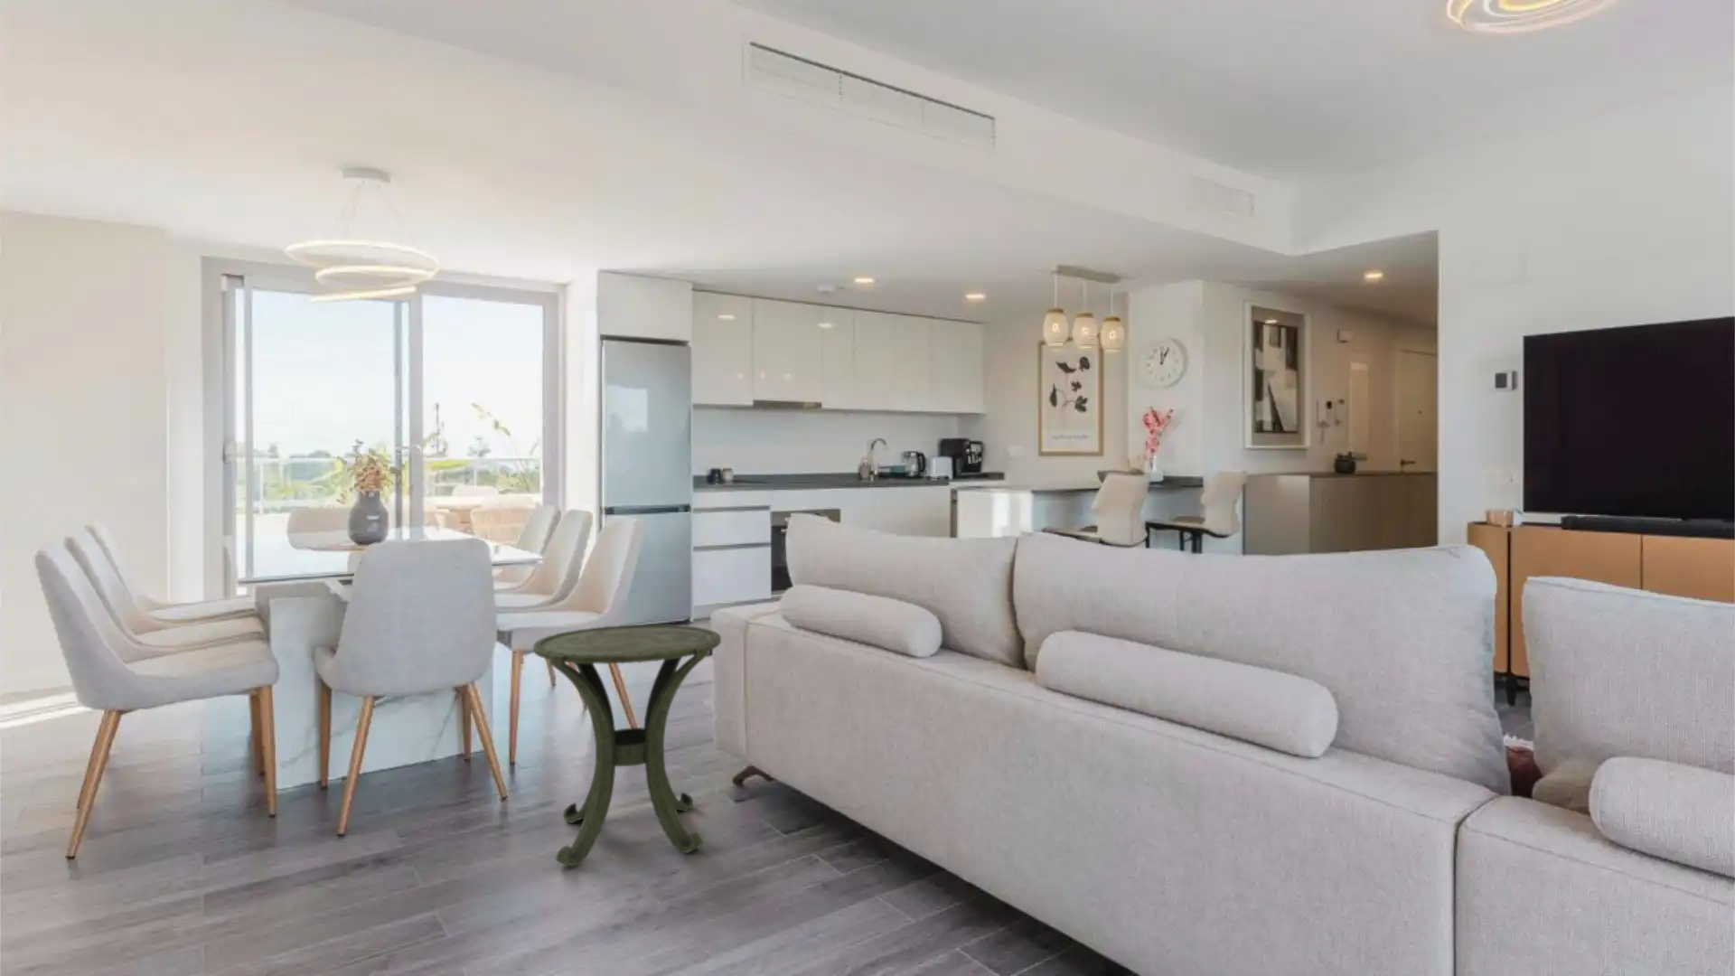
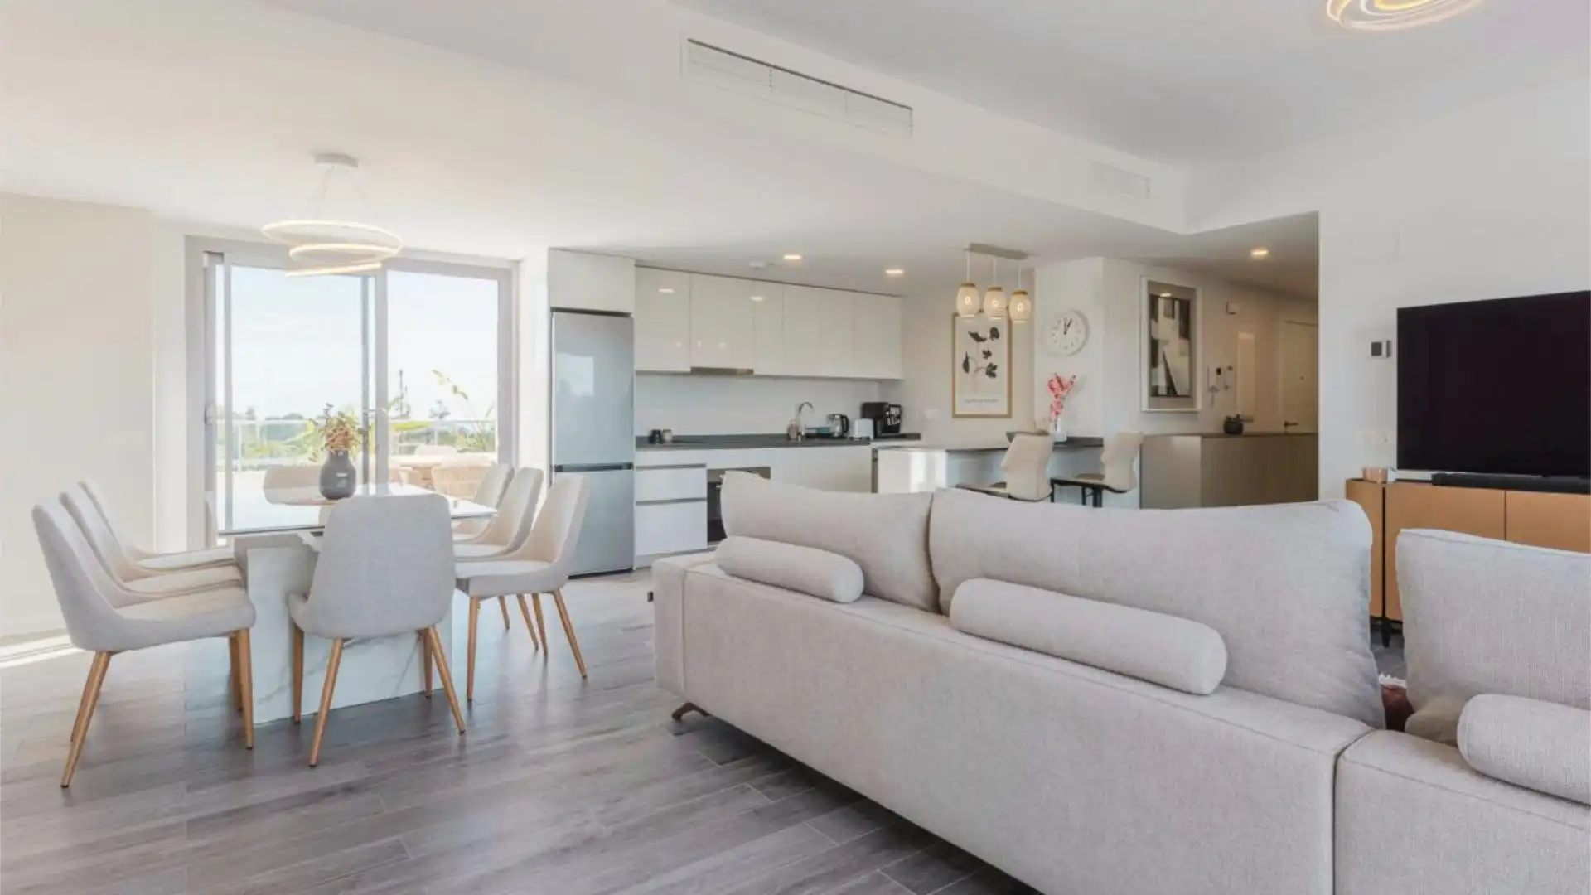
- side table [533,623,722,866]
